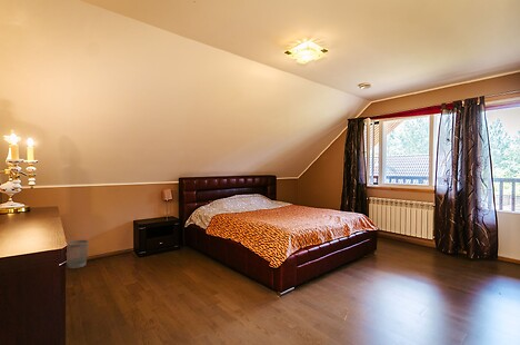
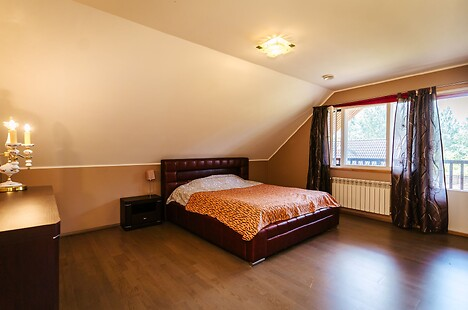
- wastebasket [67,239,89,269]
